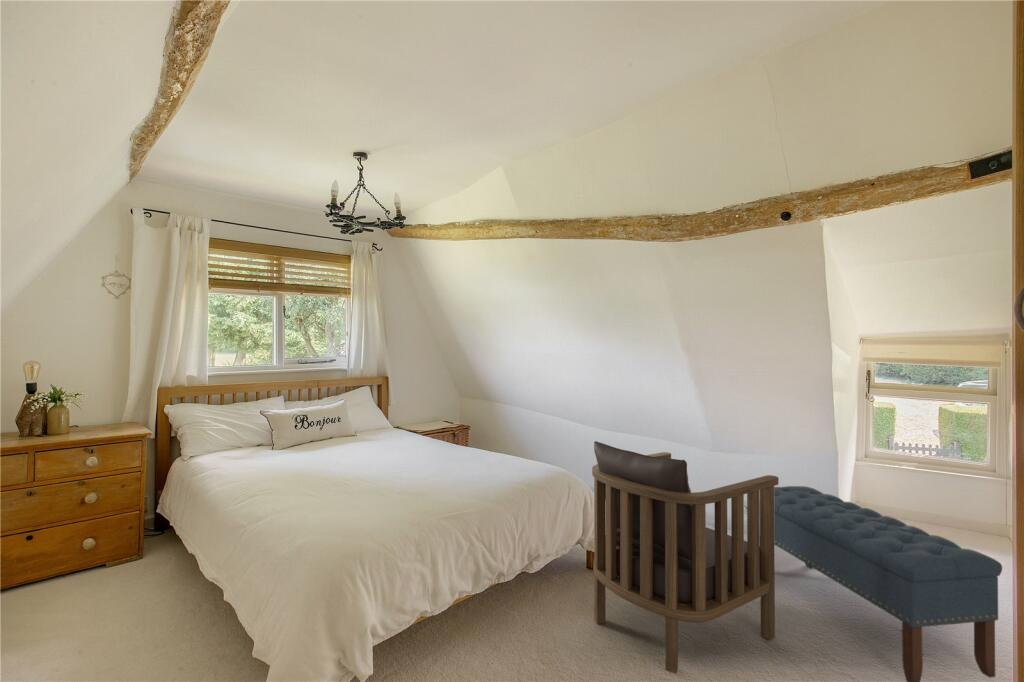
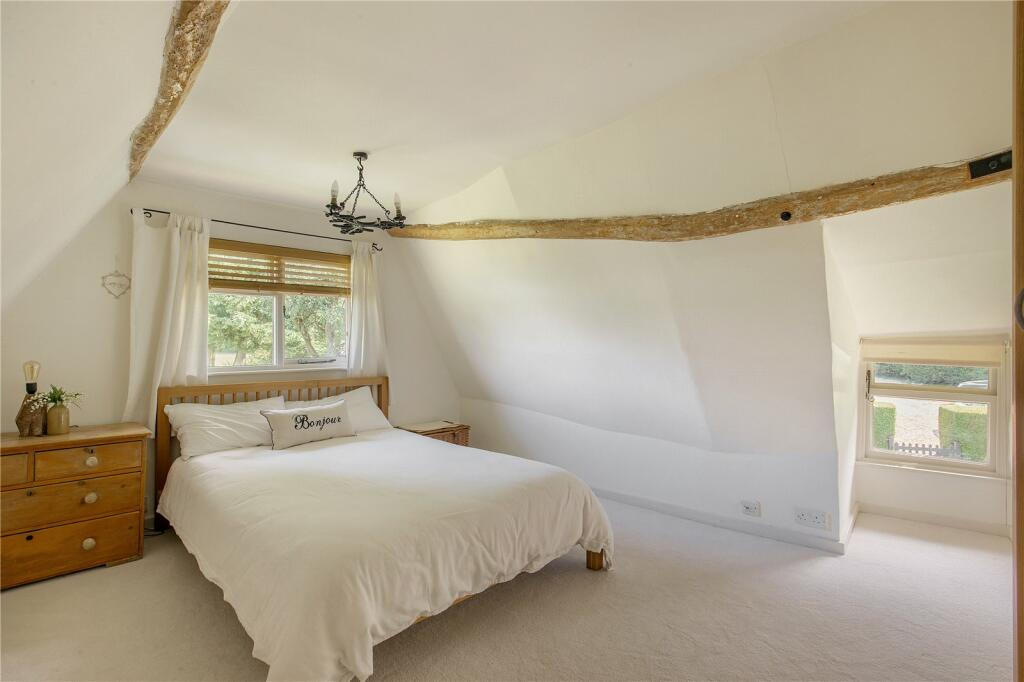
- bench [759,485,1003,682]
- armchair [591,440,780,674]
